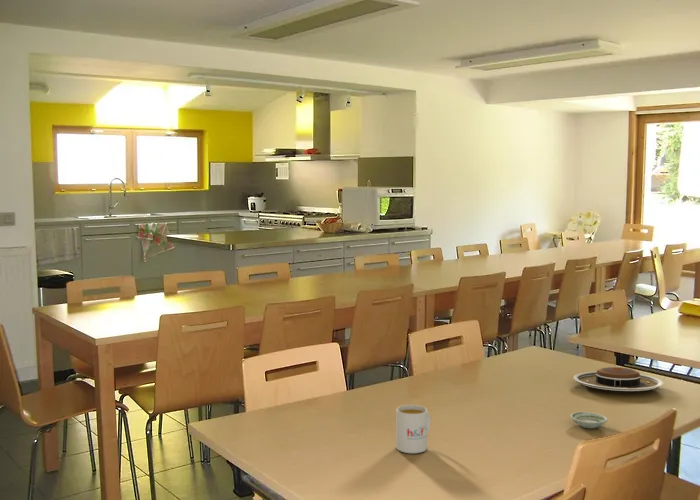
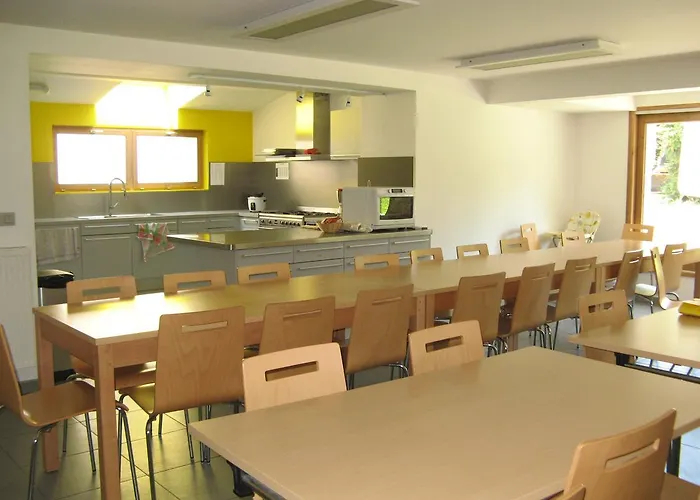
- saucer [569,411,608,429]
- mug [395,404,431,454]
- plate [572,366,664,392]
